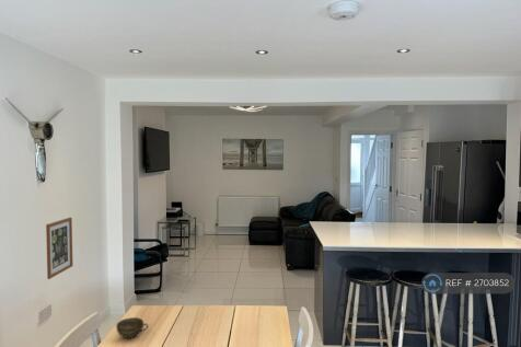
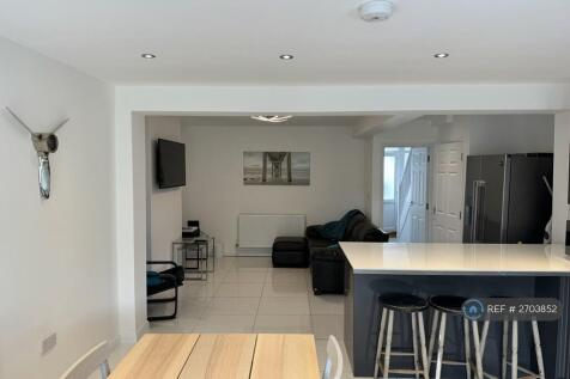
- wall art [45,217,74,280]
- cup [115,316,149,339]
